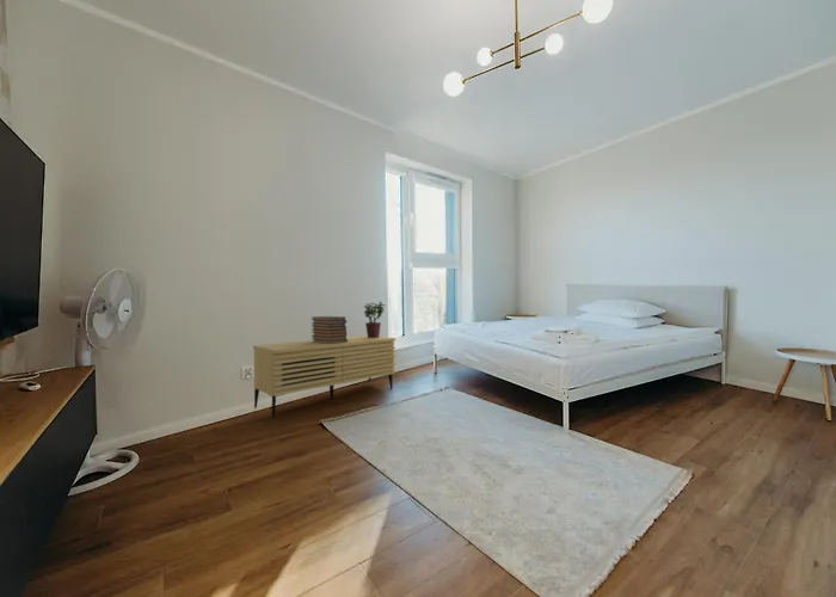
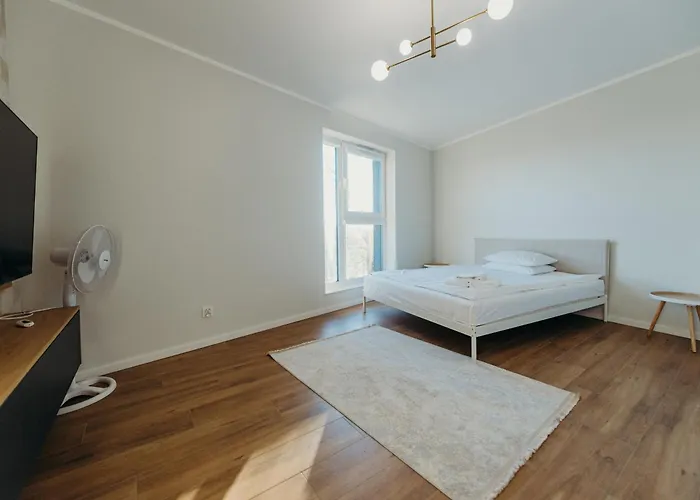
- sideboard [252,334,397,419]
- book stack [309,315,348,344]
- potted plant [363,300,386,338]
